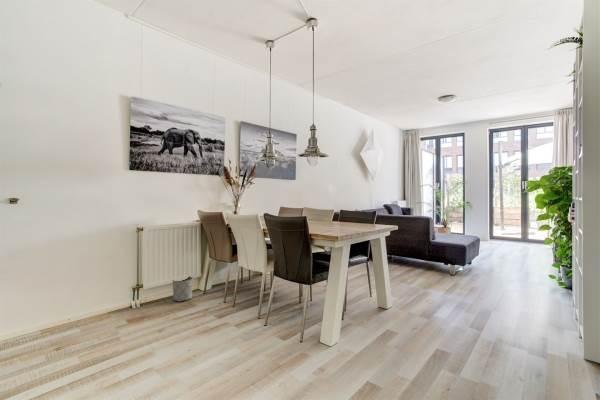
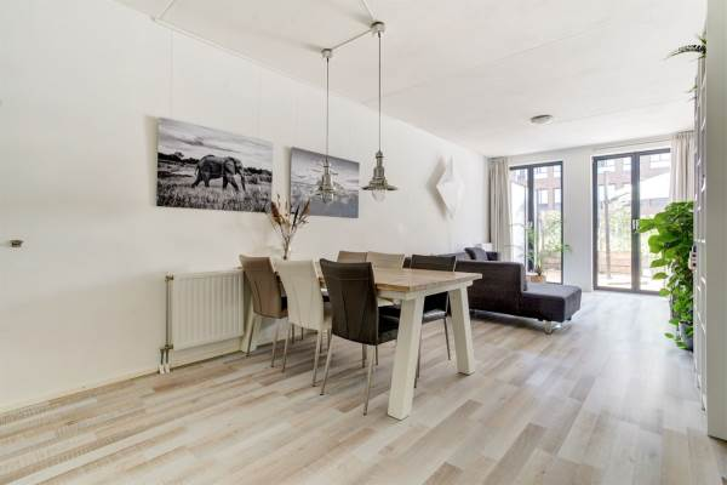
- planter [171,276,194,303]
